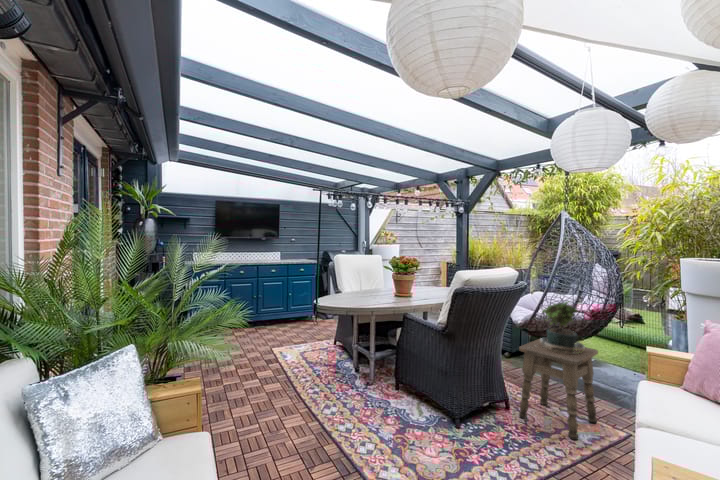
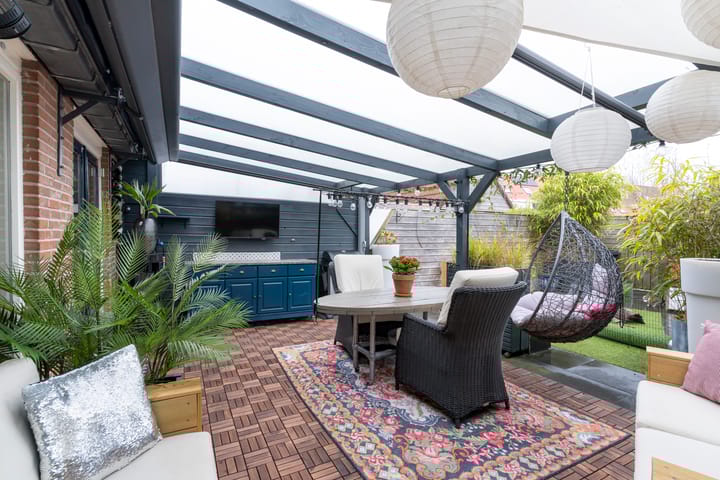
- potted plant [528,300,586,354]
- side table [518,337,599,441]
